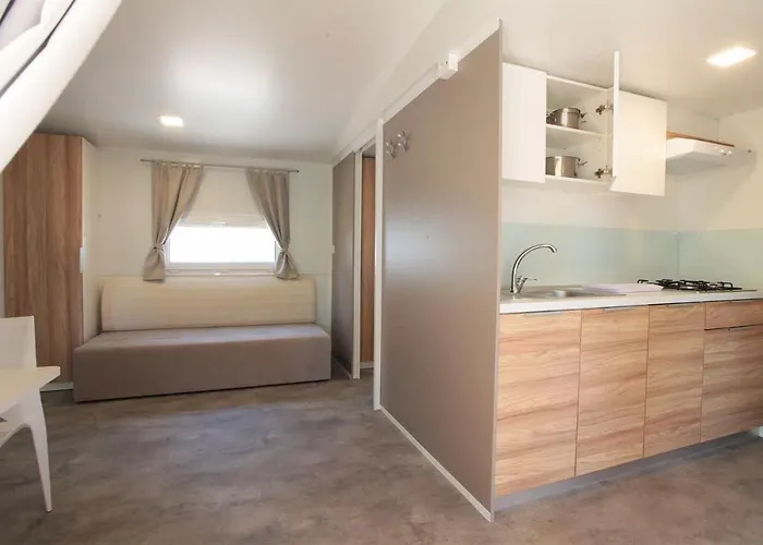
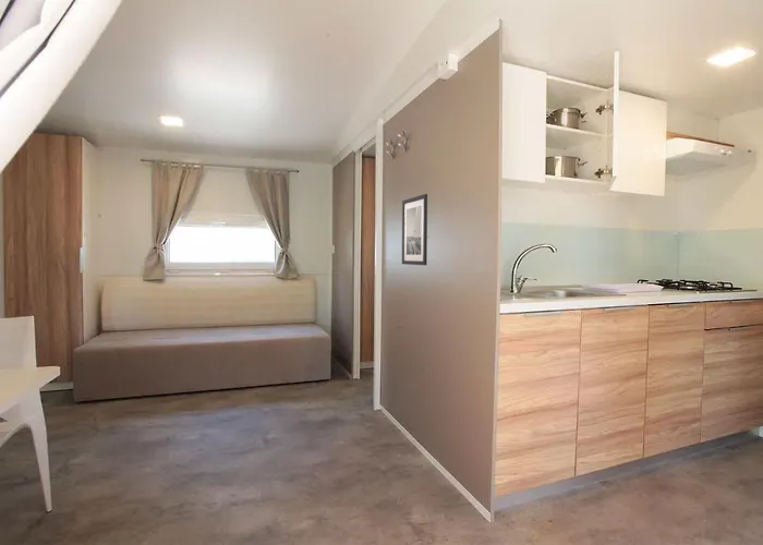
+ wall art [401,193,428,266]
